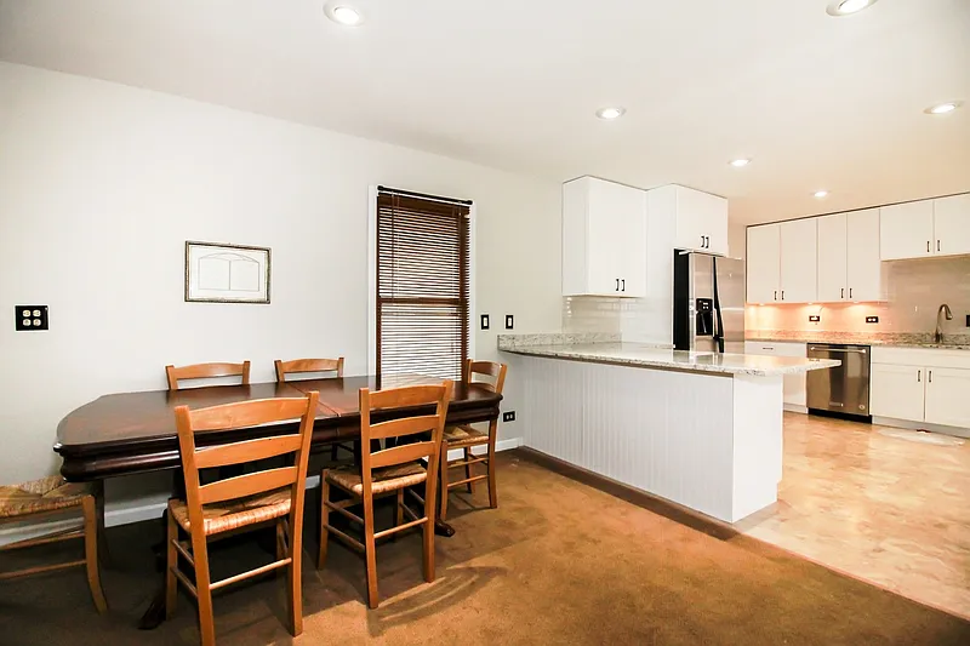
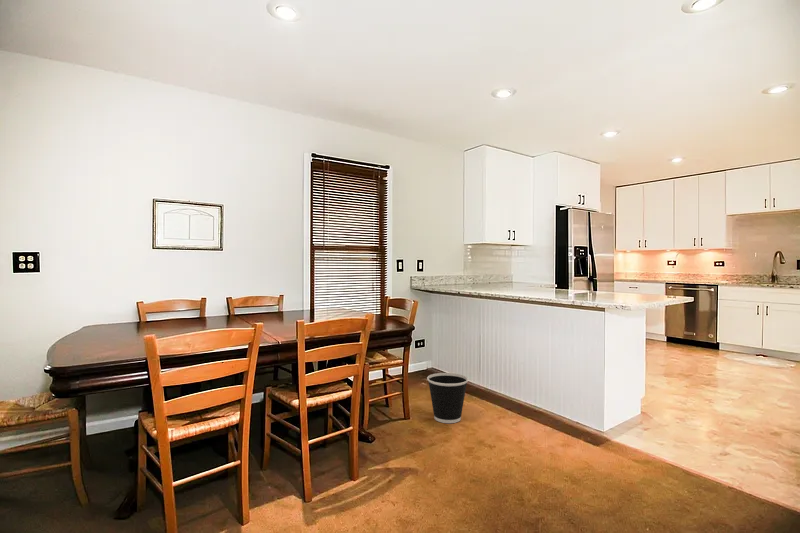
+ wastebasket [426,372,469,424]
